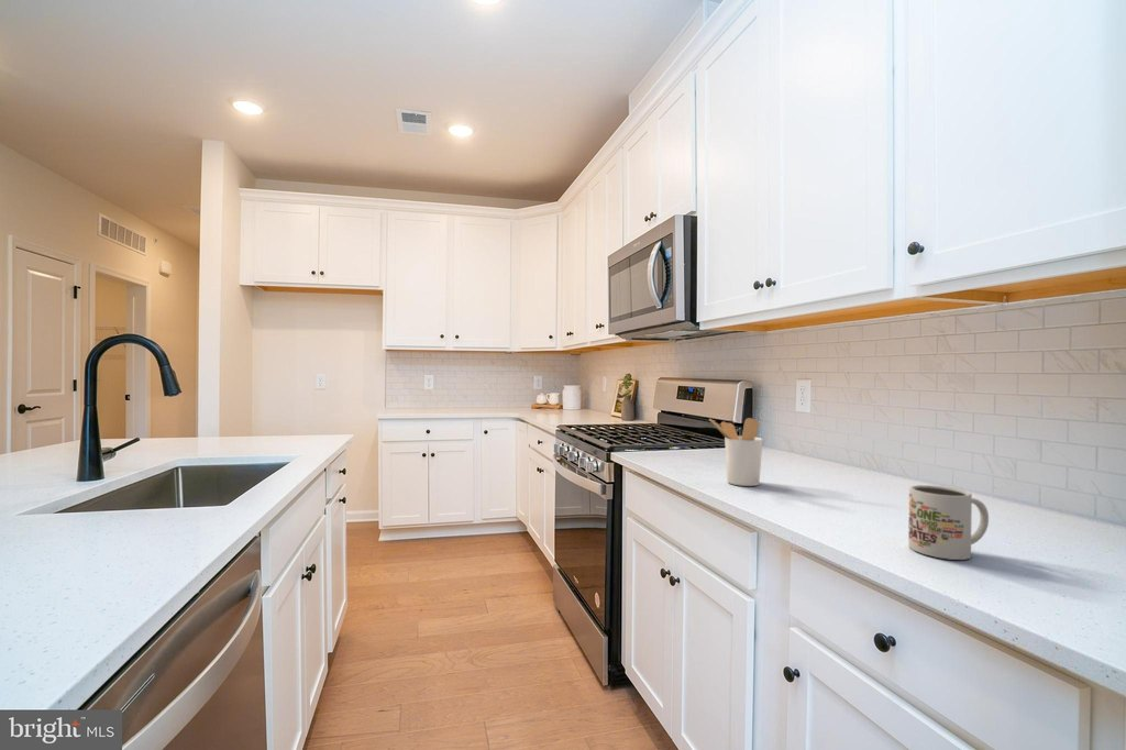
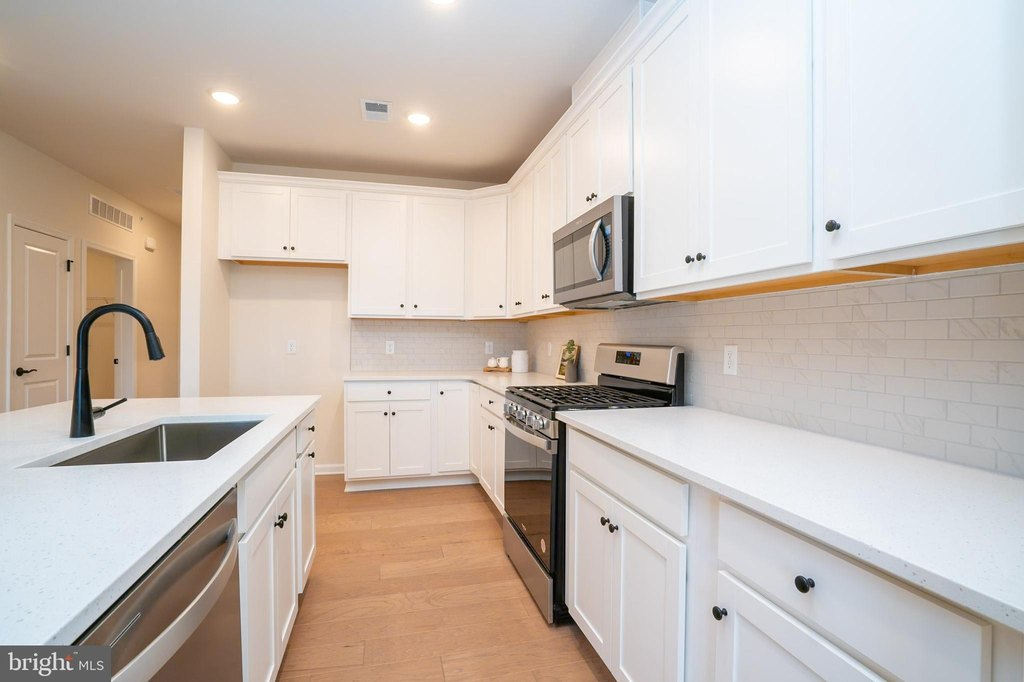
- utensil holder [708,417,764,487]
- mug [907,484,990,561]
